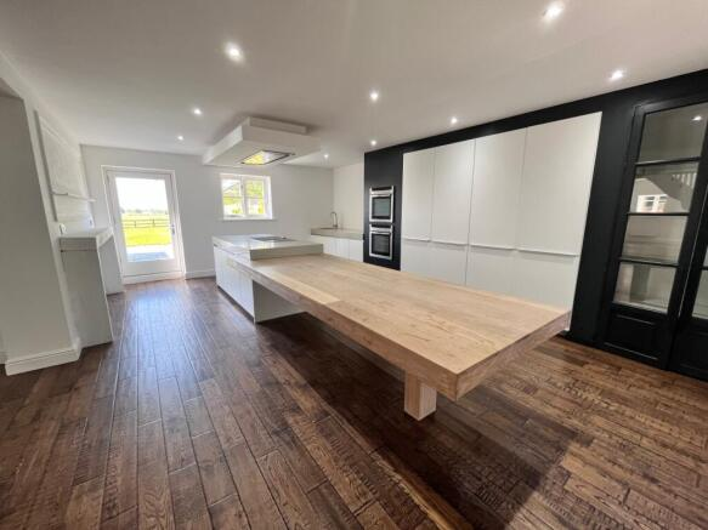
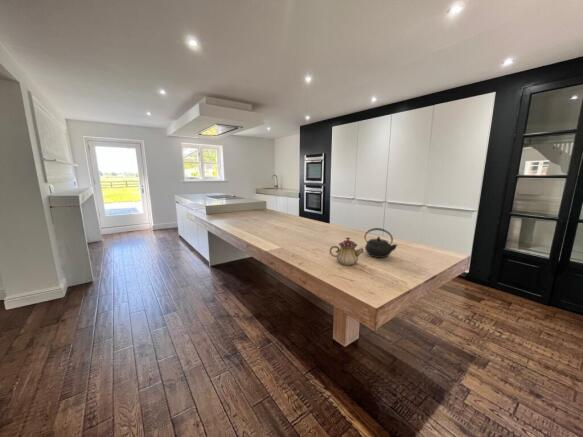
+ teapot [328,237,365,266]
+ kettle [364,227,399,259]
